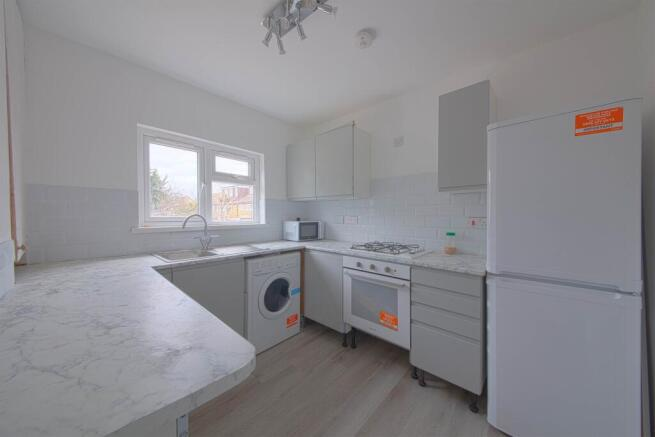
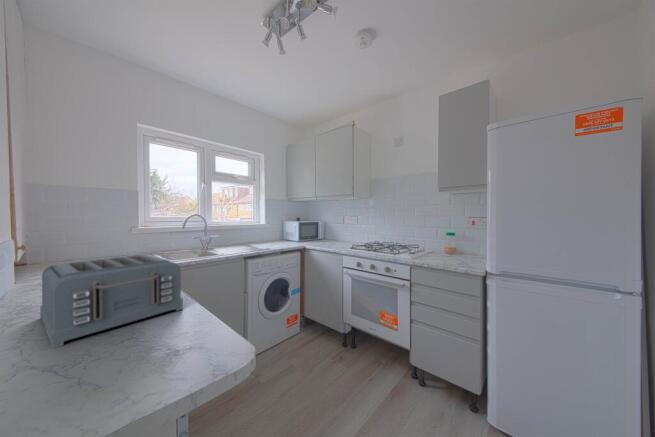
+ toaster [39,253,184,349]
